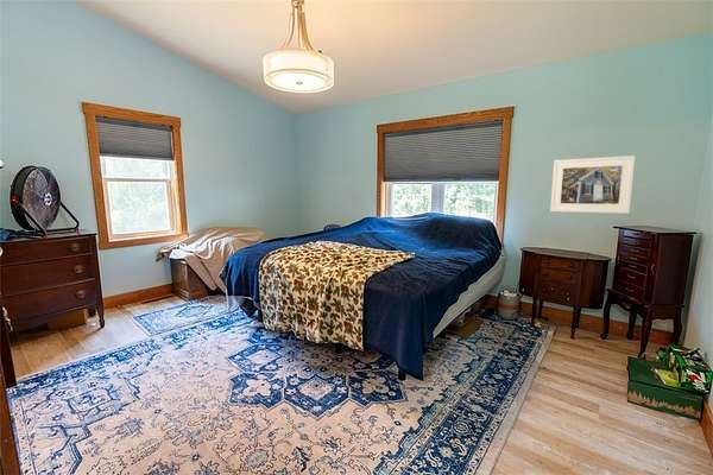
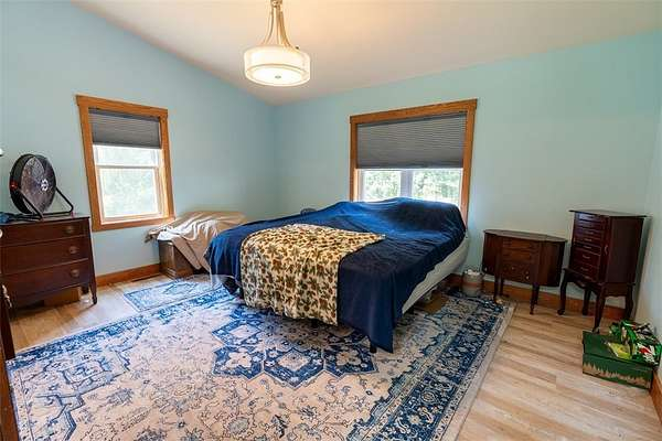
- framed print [549,154,637,215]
